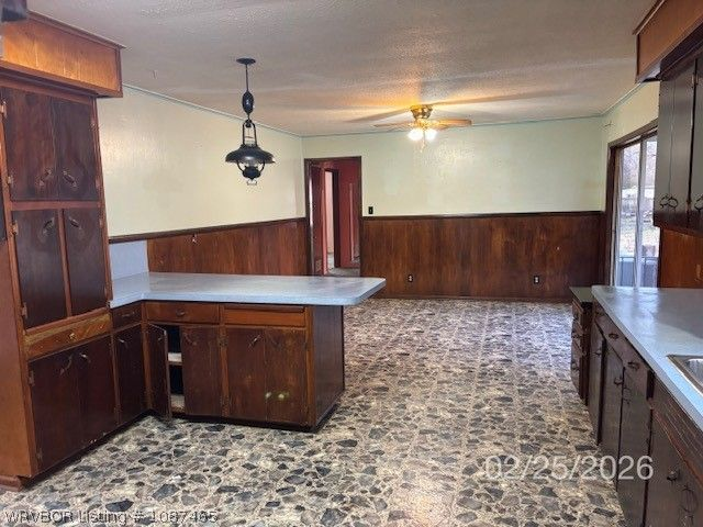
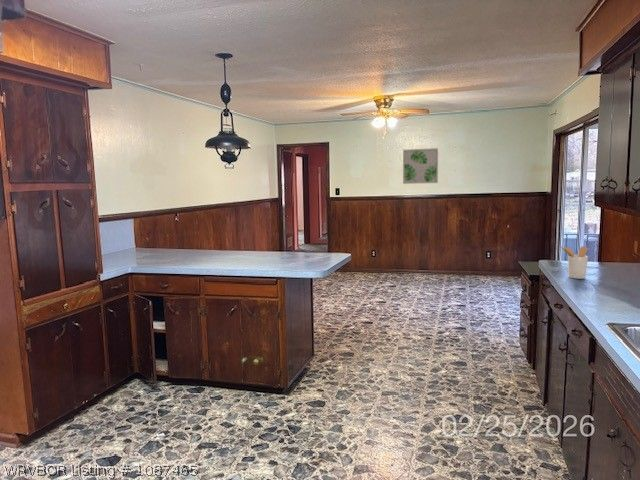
+ wall art [402,147,439,185]
+ utensil holder [560,245,589,280]
